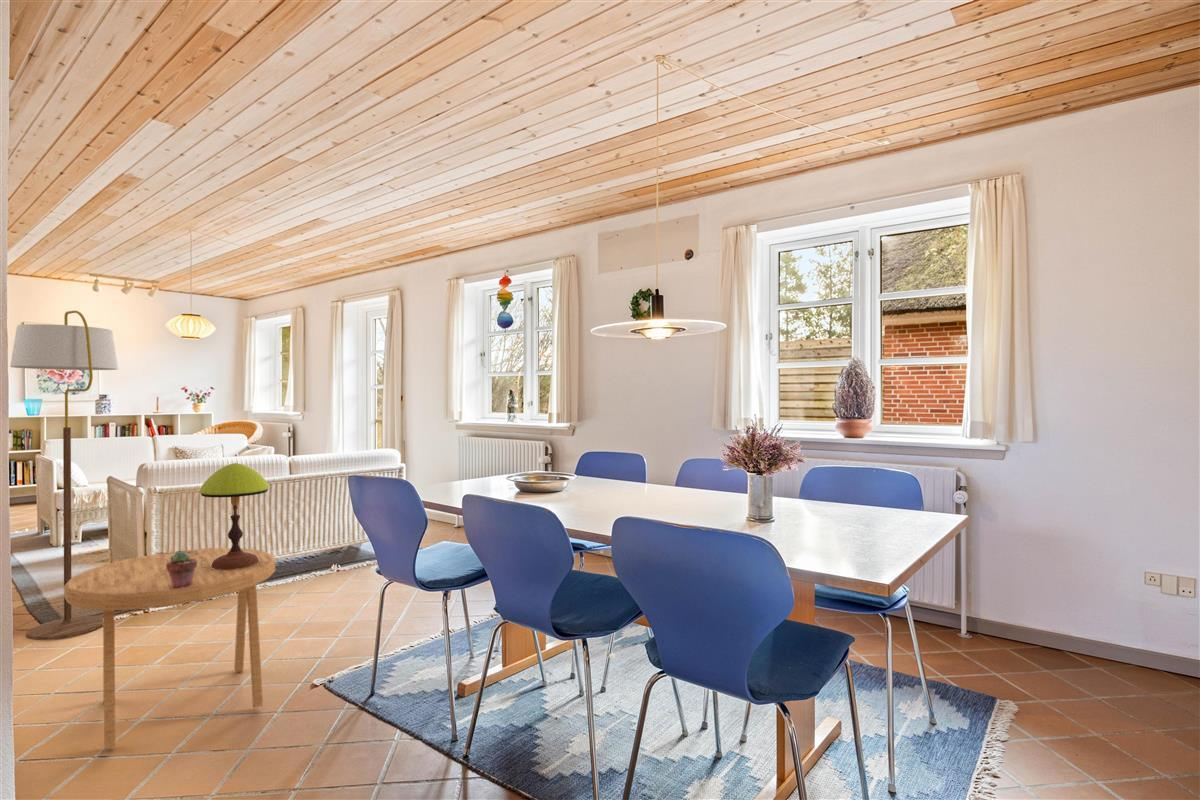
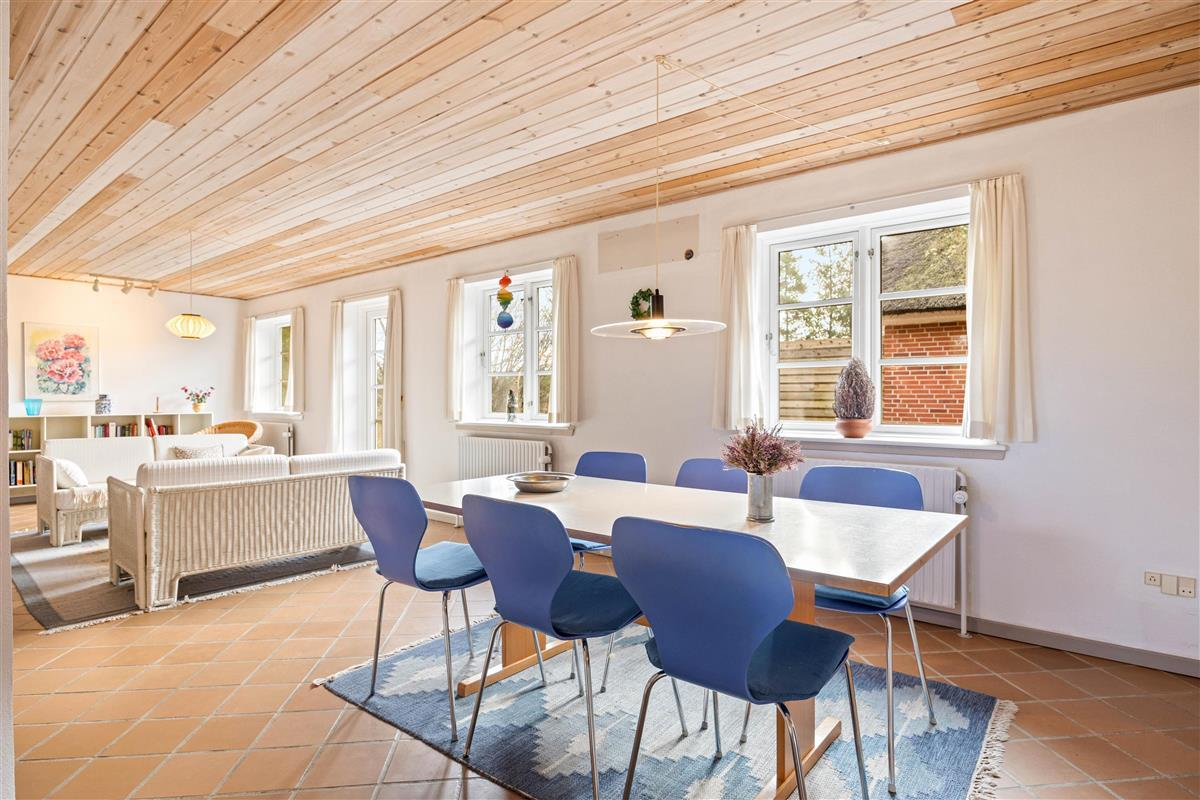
- table lamp [156,462,270,569]
- side table [63,547,276,749]
- floor lamp [9,310,119,641]
- potted succulent [166,552,197,588]
